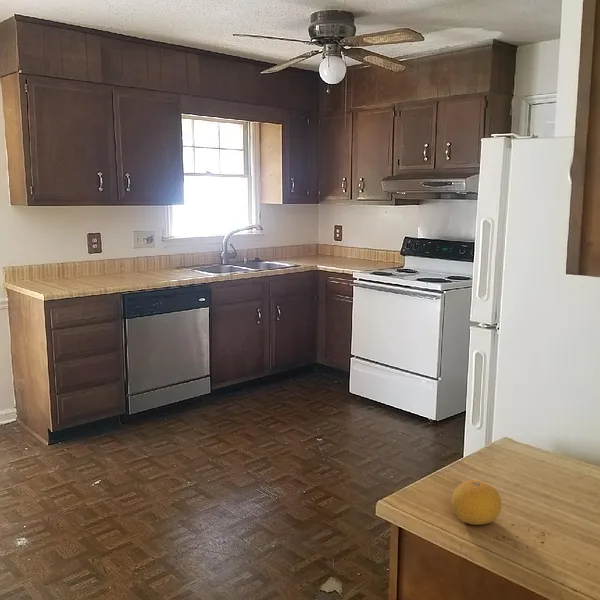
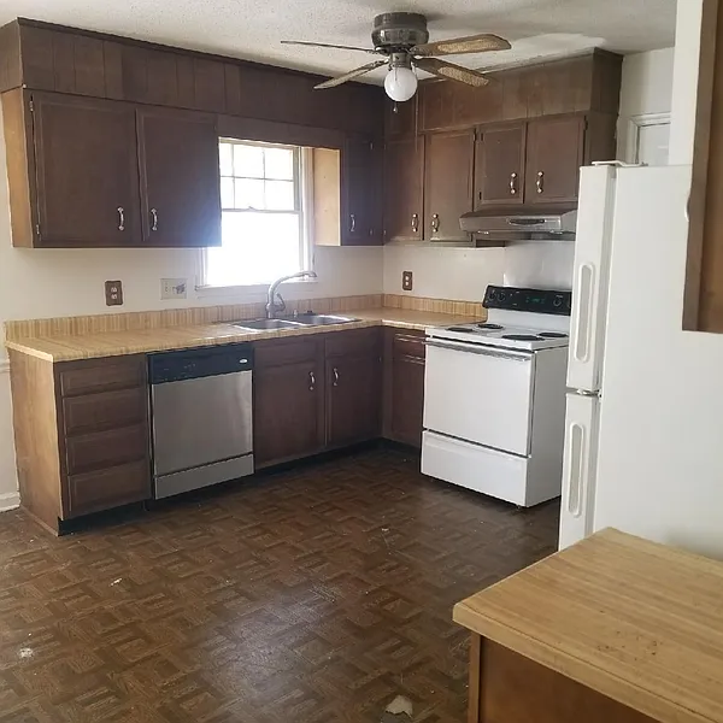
- fruit [451,479,502,526]
